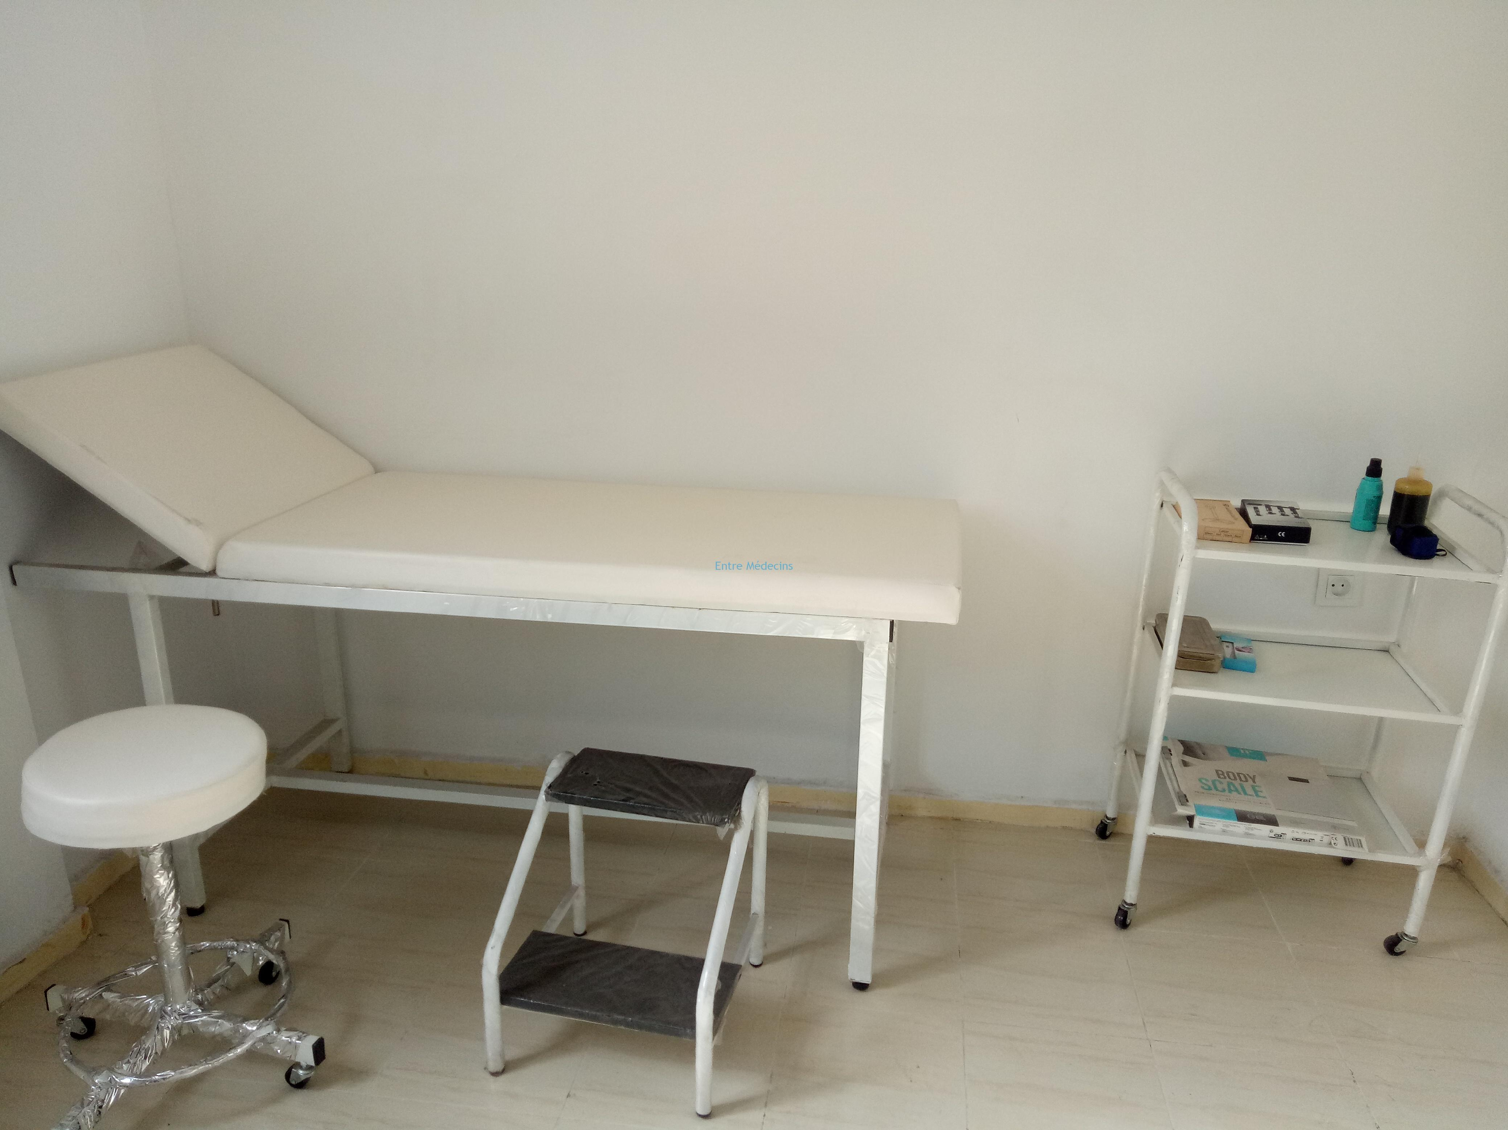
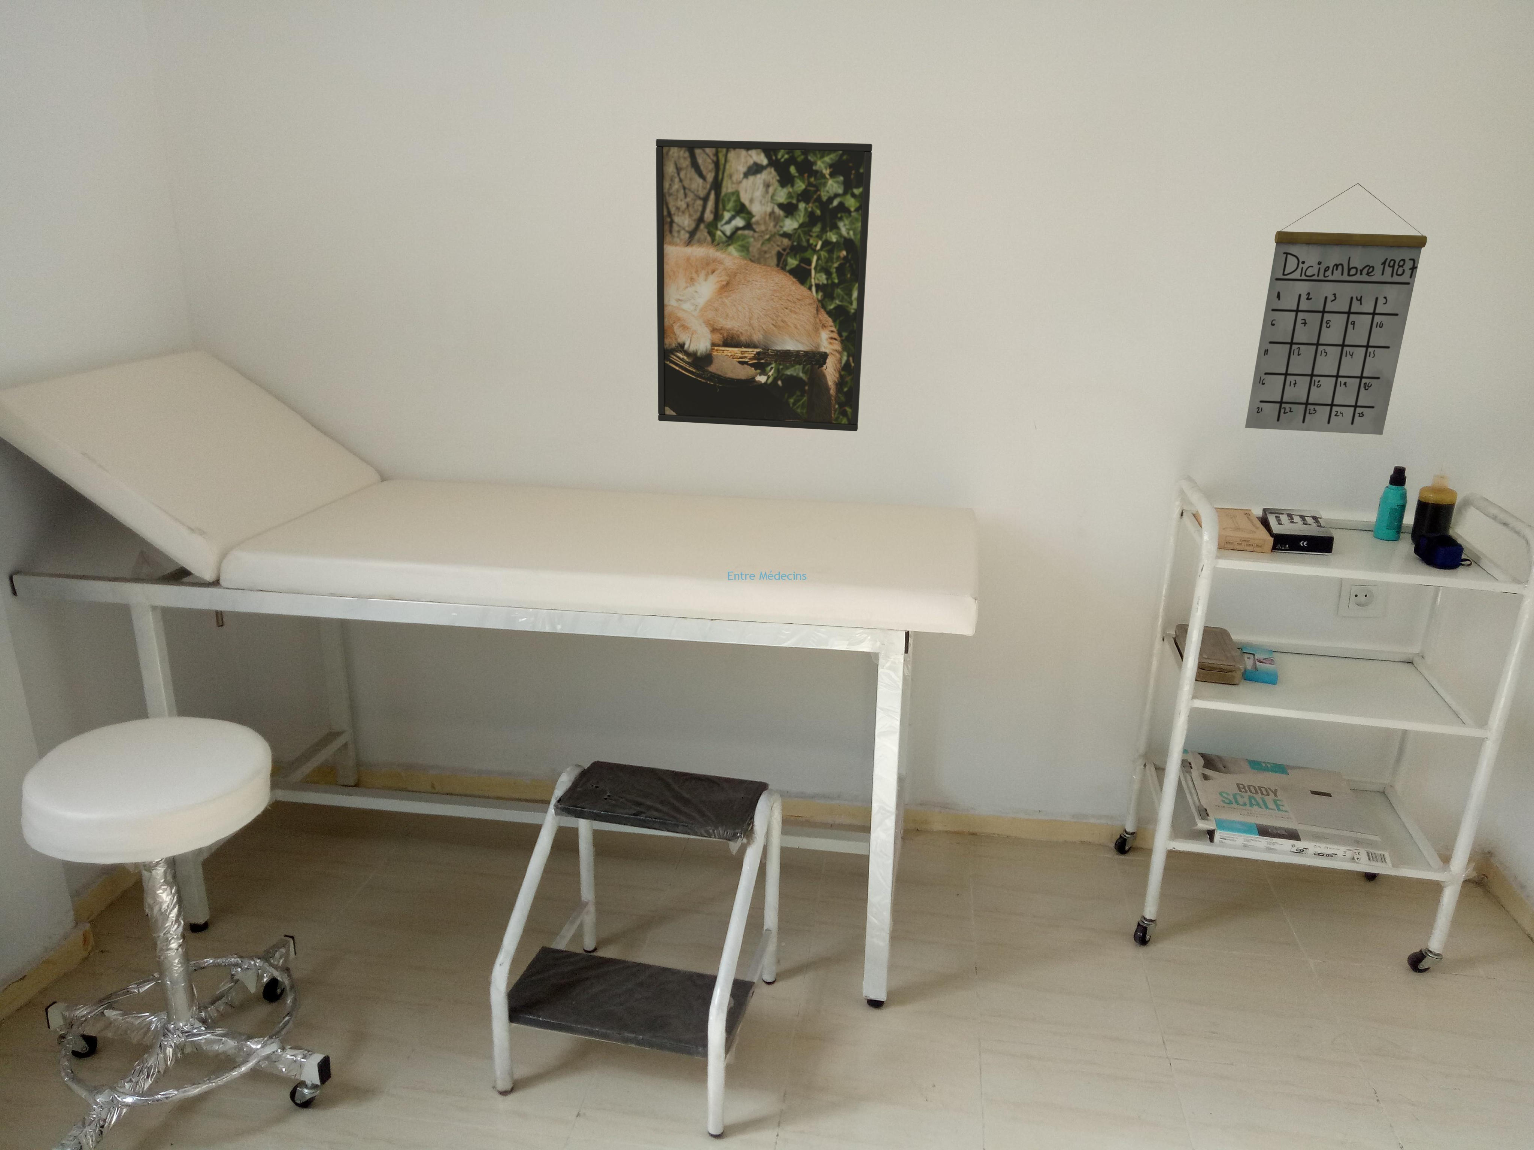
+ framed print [656,139,872,431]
+ calendar [1245,182,1428,435]
